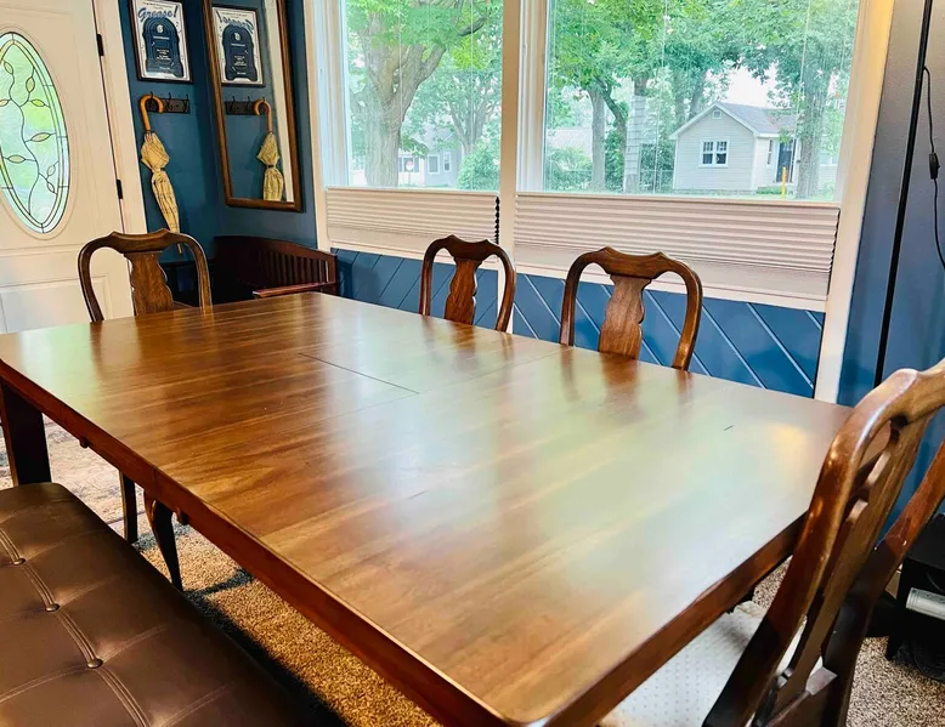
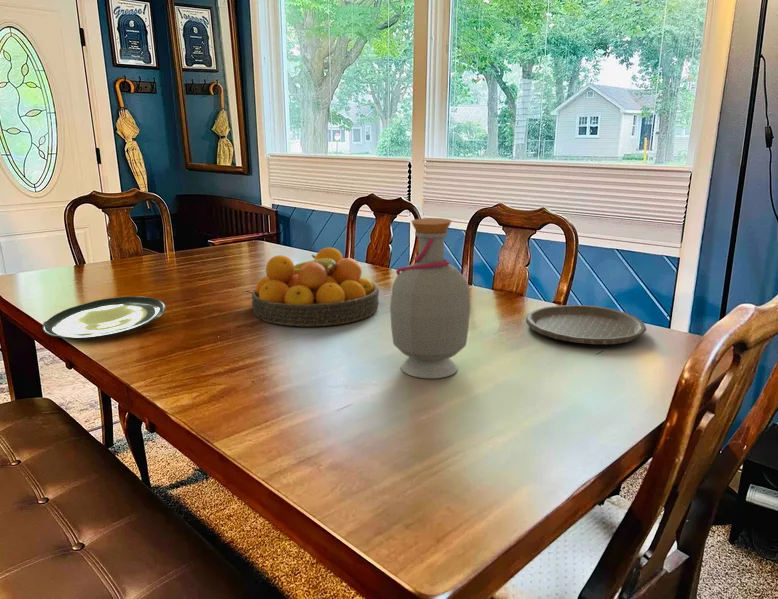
+ plate [525,304,647,345]
+ bottle [389,217,471,379]
+ fruit bowl [251,246,380,327]
+ plate [42,296,167,341]
